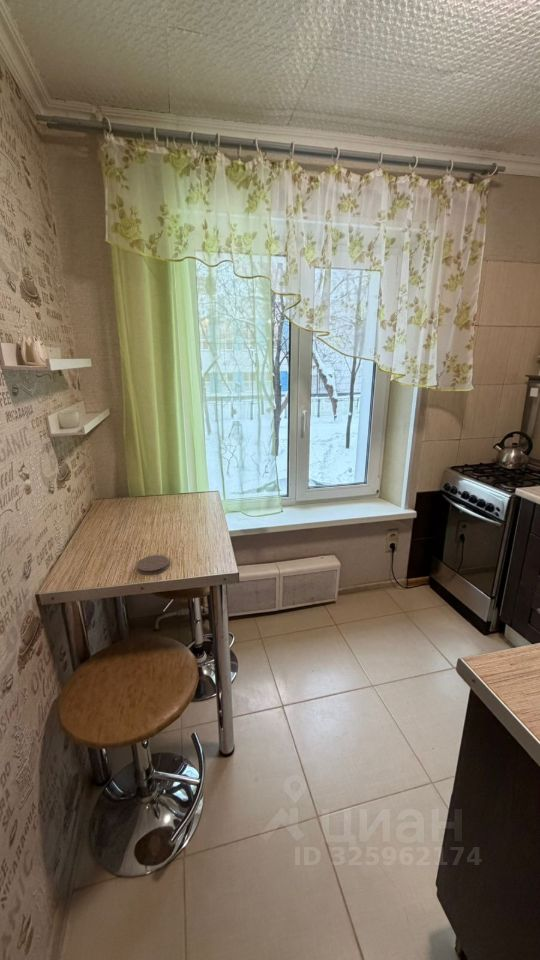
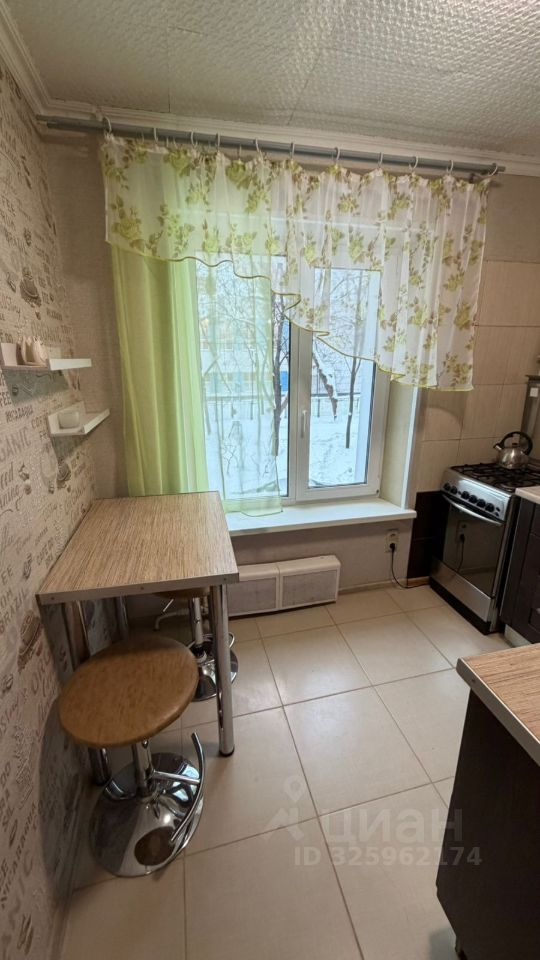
- coaster [136,554,170,576]
